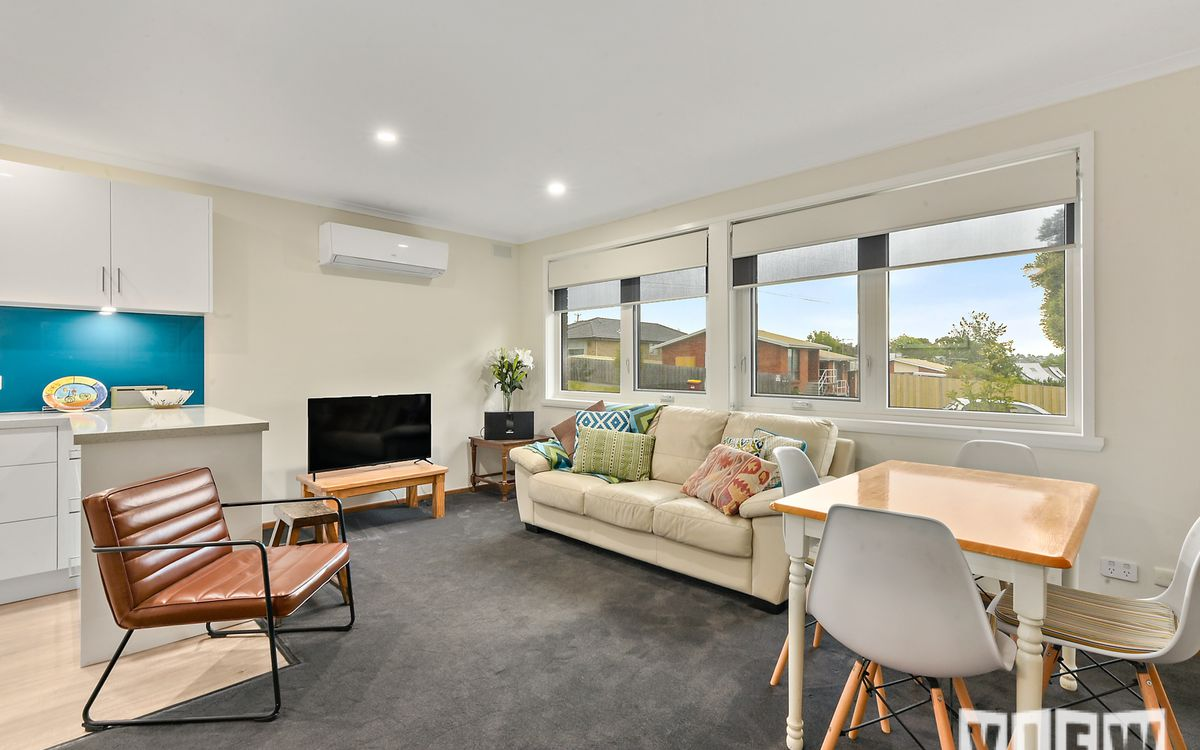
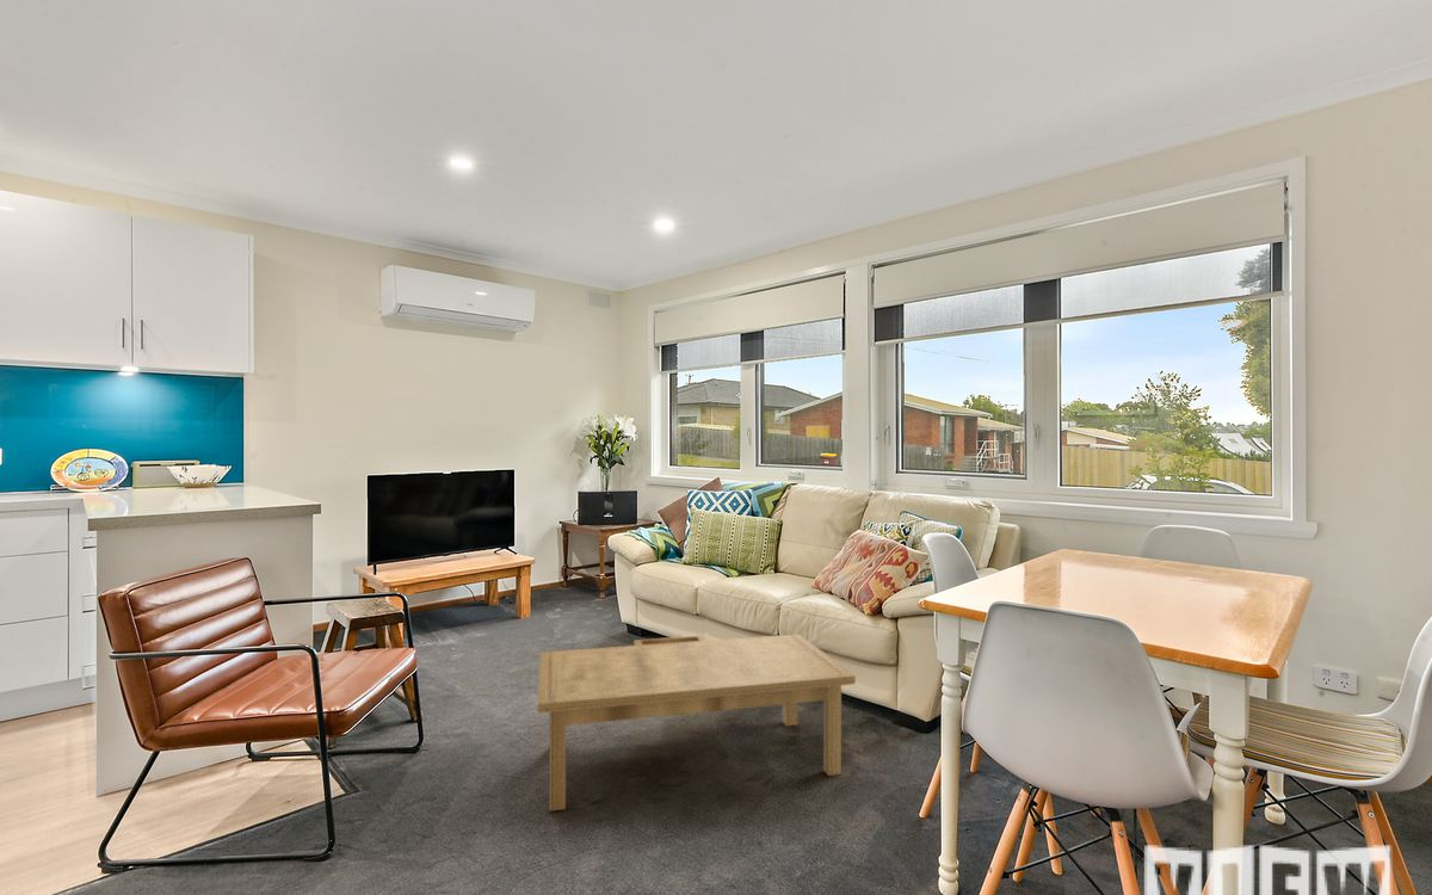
+ coffee table [537,632,857,813]
